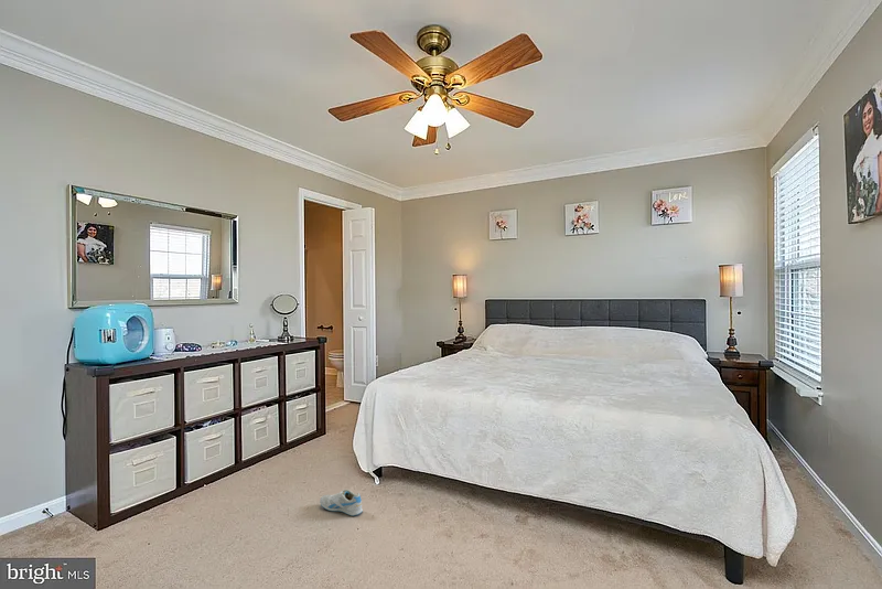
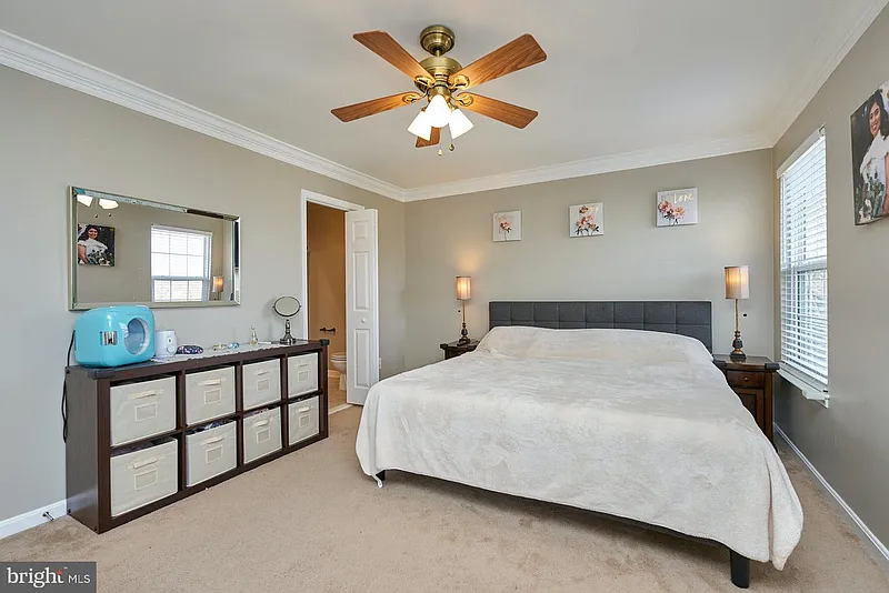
- sneaker [320,489,364,517]
